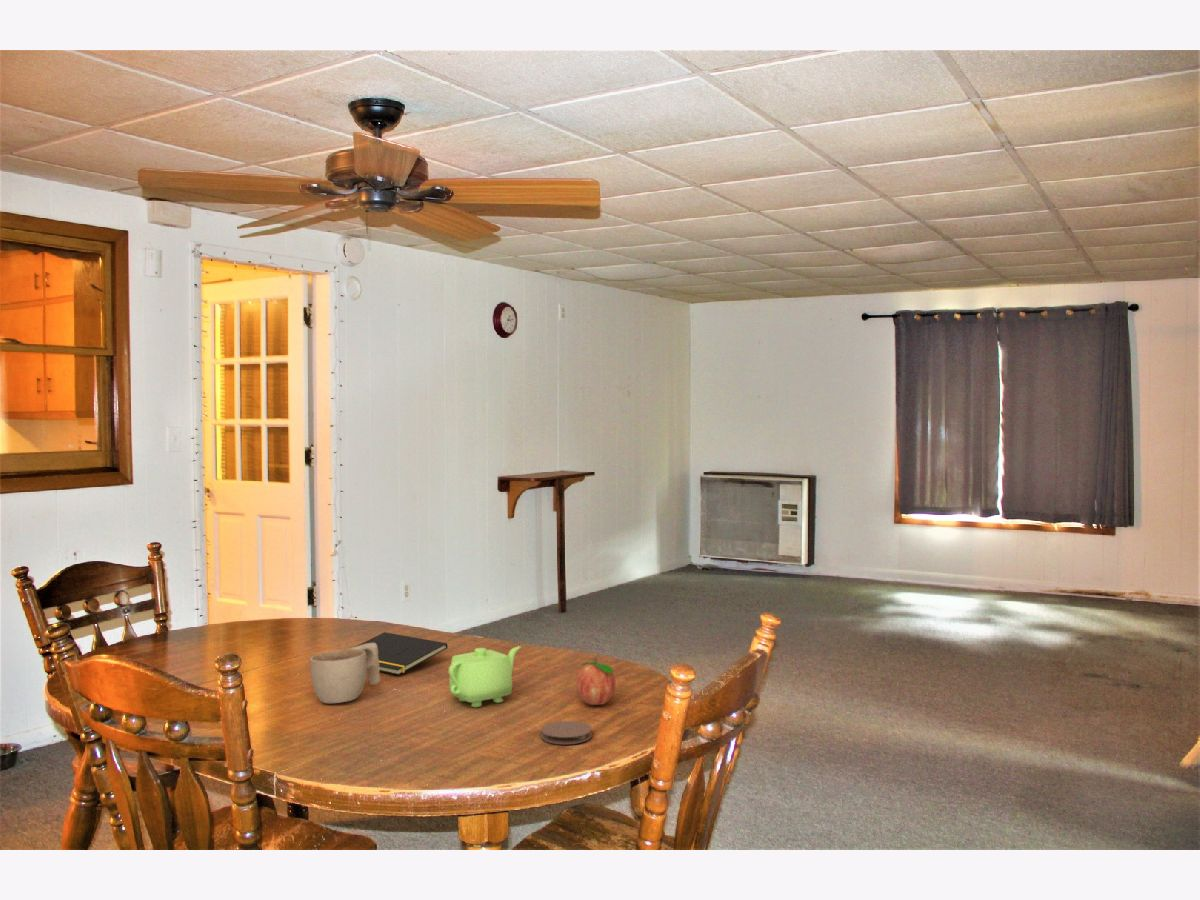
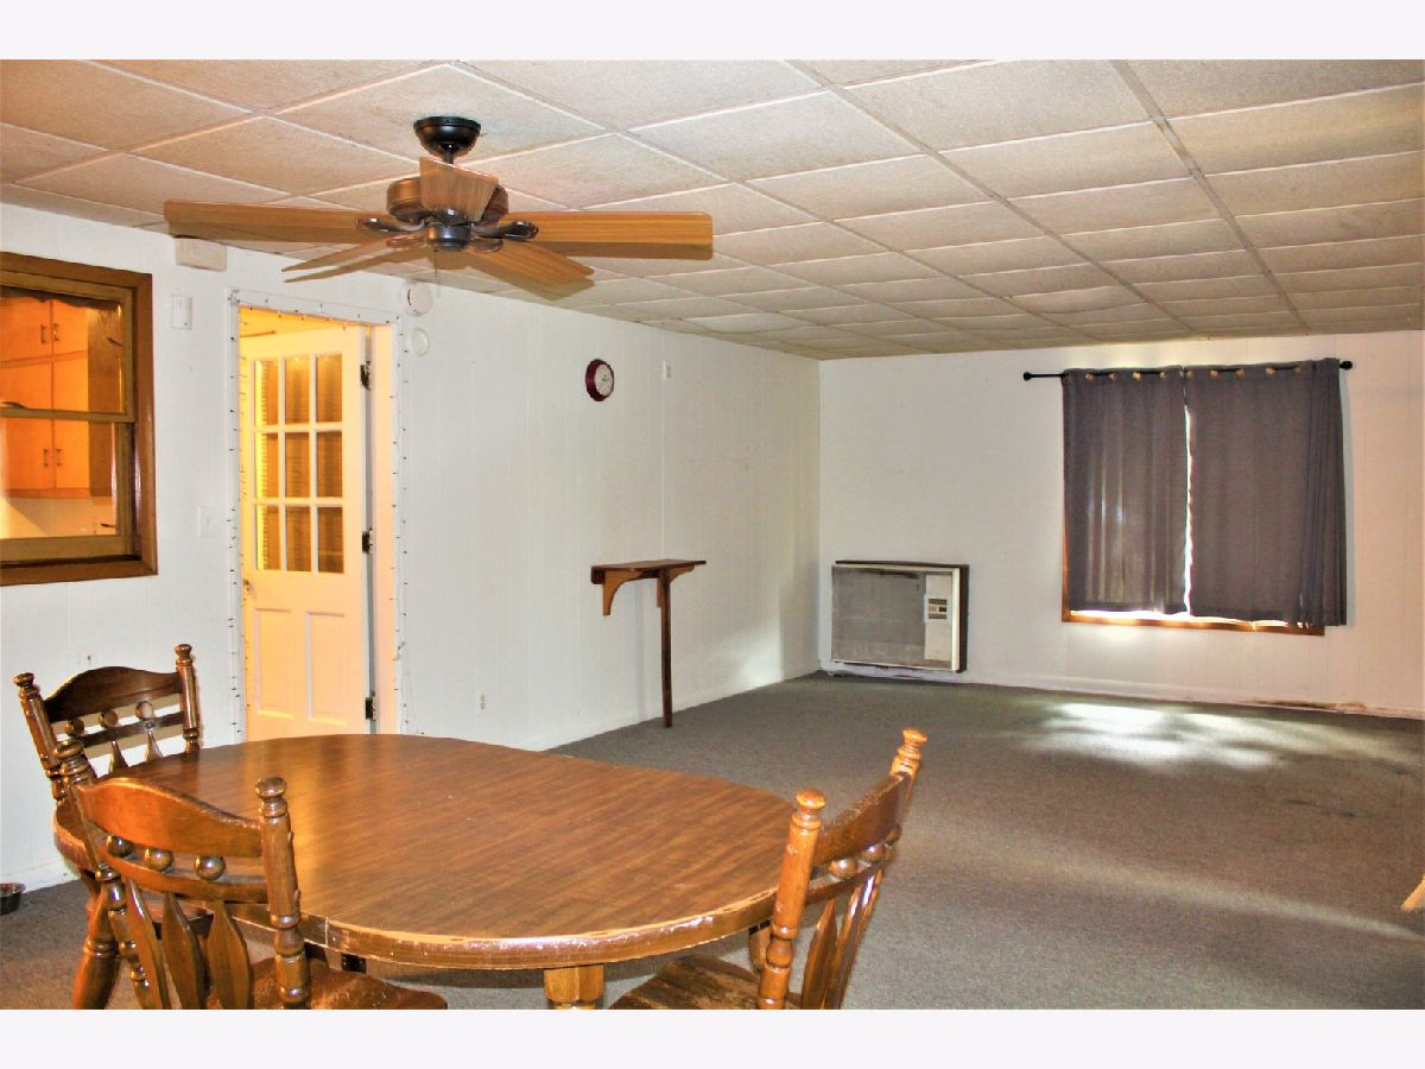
- coaster [540,720,593,745]
- notepad [352,631,449,676]
- teapot [448,645,522,708]
- cup [309,643,382,704]
- fruit [575,657,617,706]
